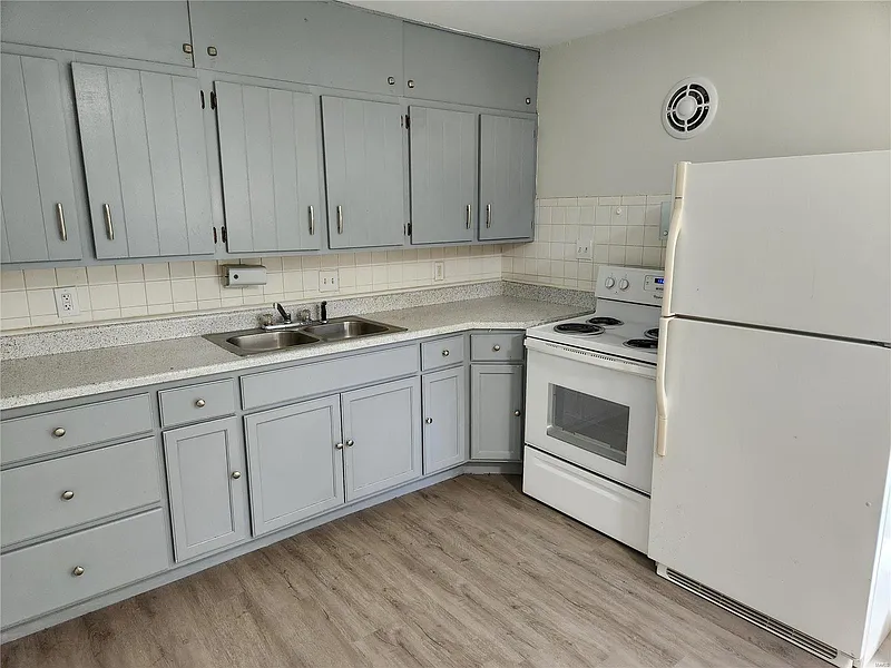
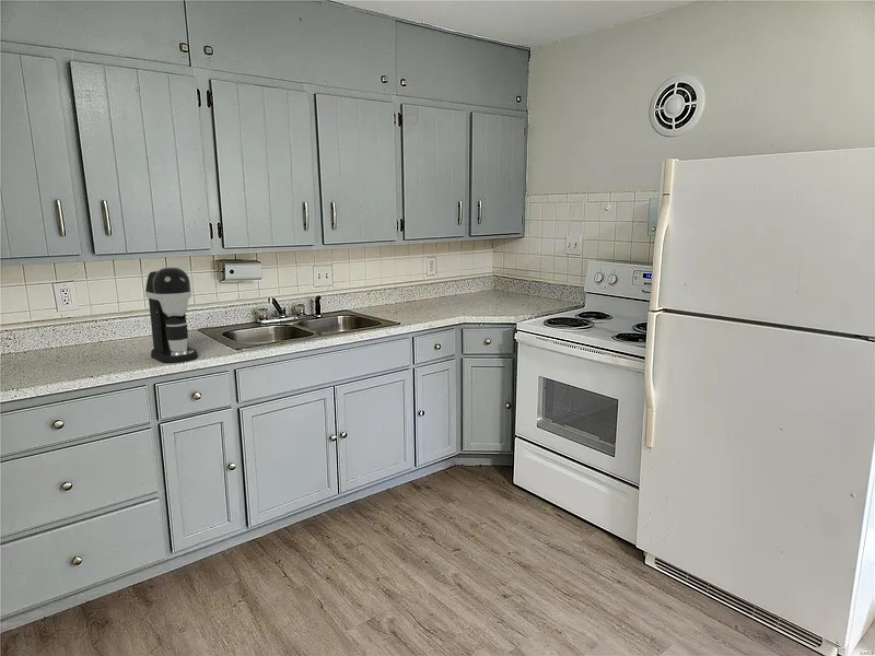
+ coffee maker [144,266,199,363]
